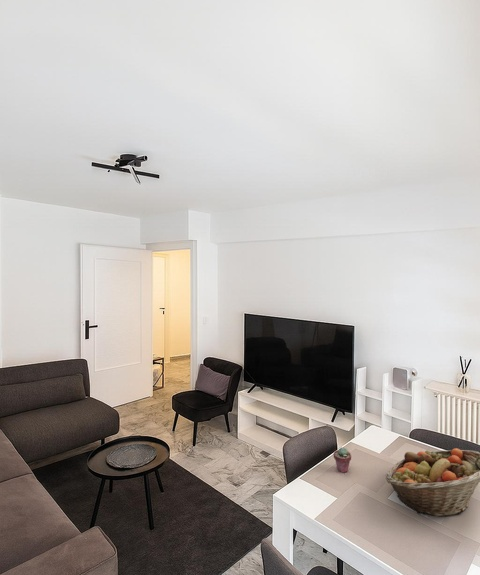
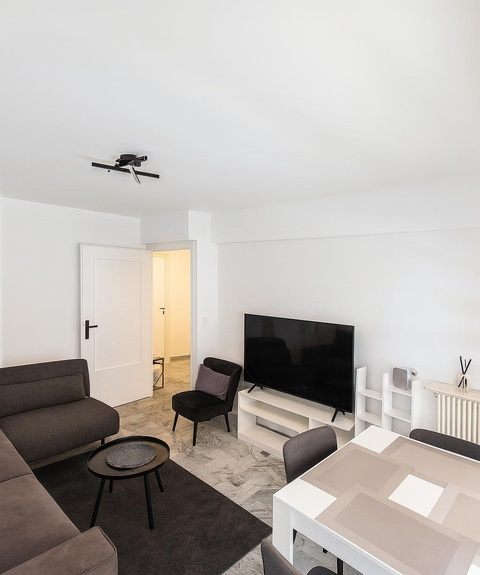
- potted succulent [332,446,352,474]
- fruit basket [385,447,480,517]
